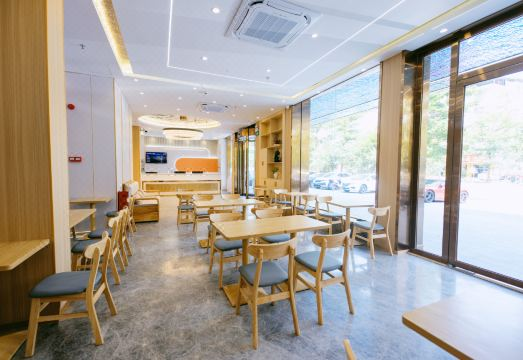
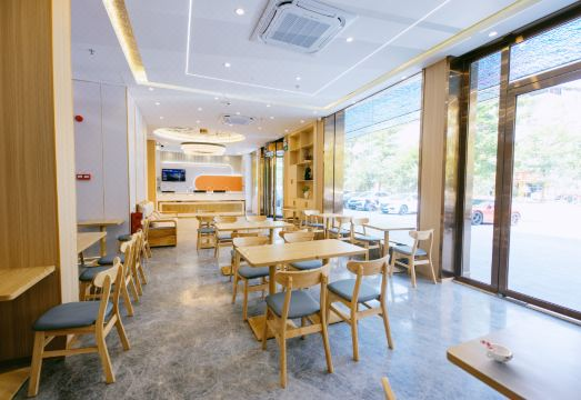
+ cup [479,338,514,363]
